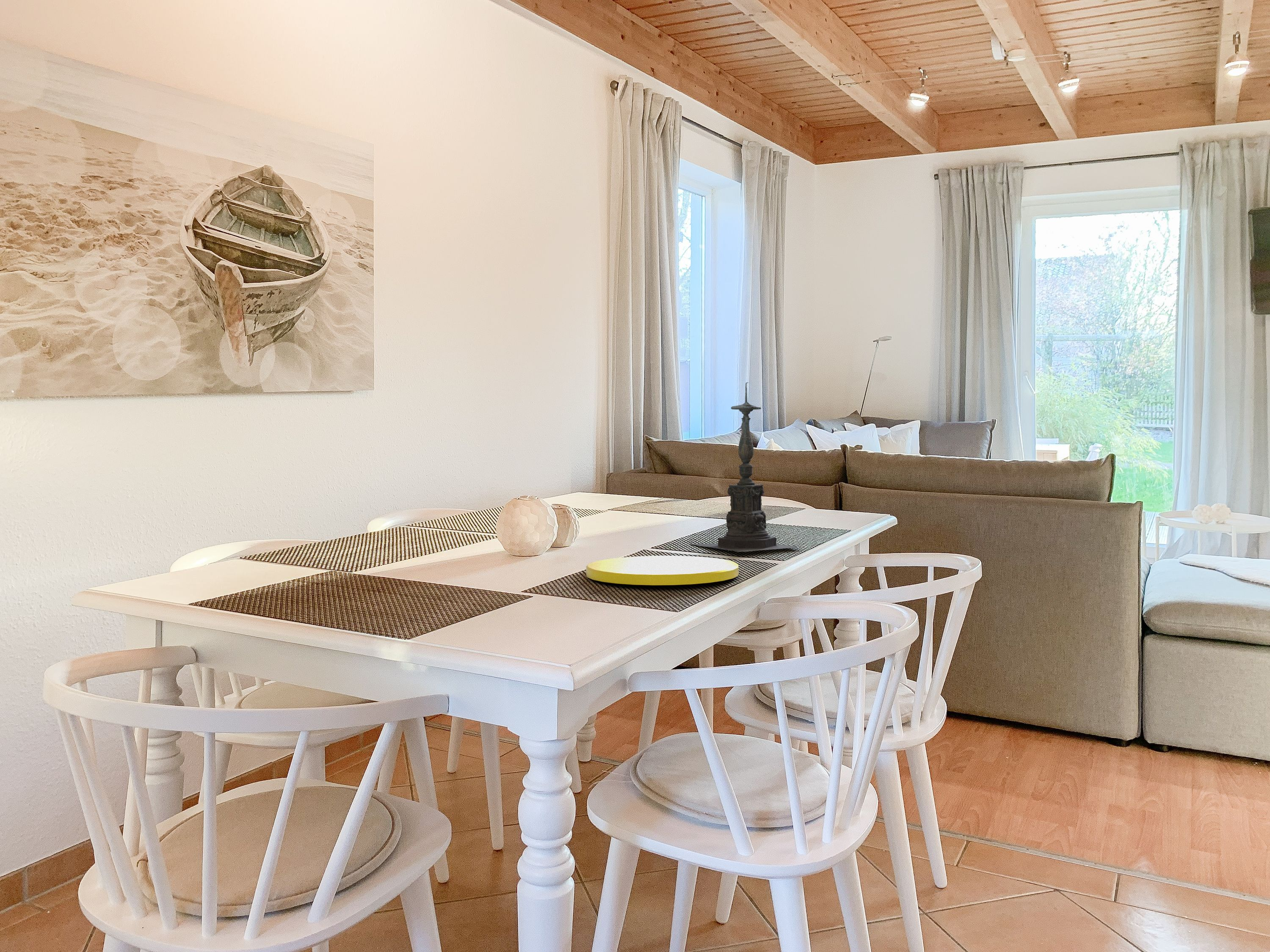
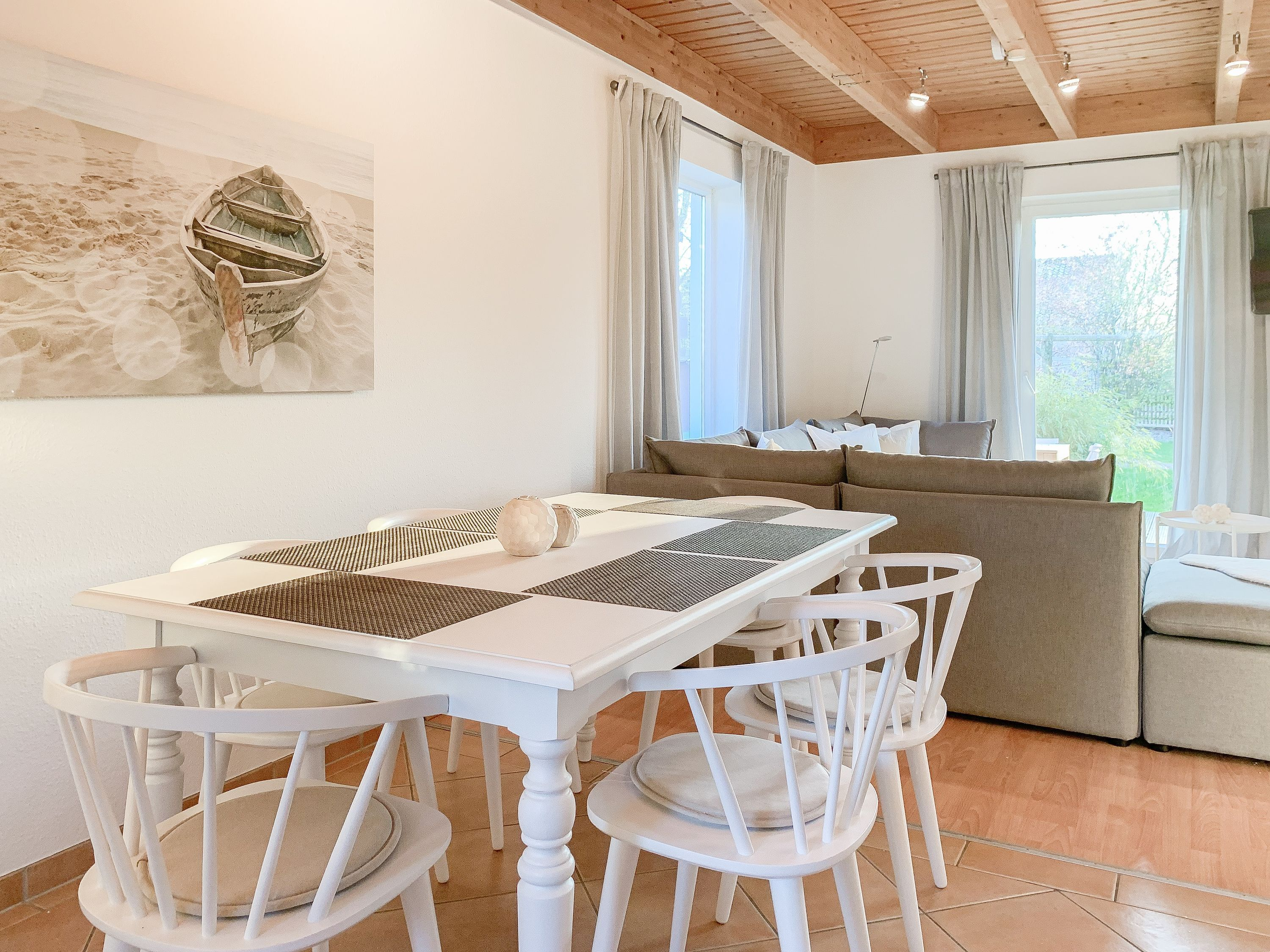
- plate [585,555,739,586]
- candle holder [690,382,801,553]
